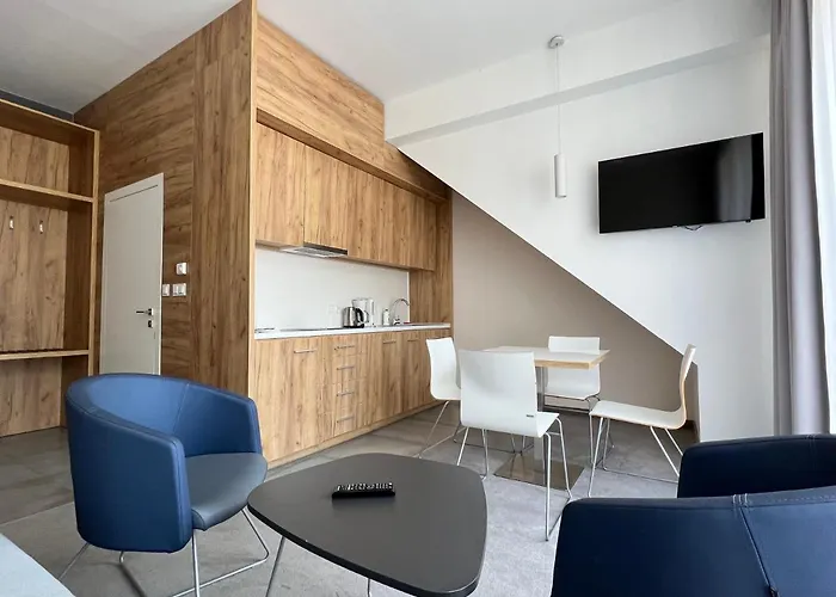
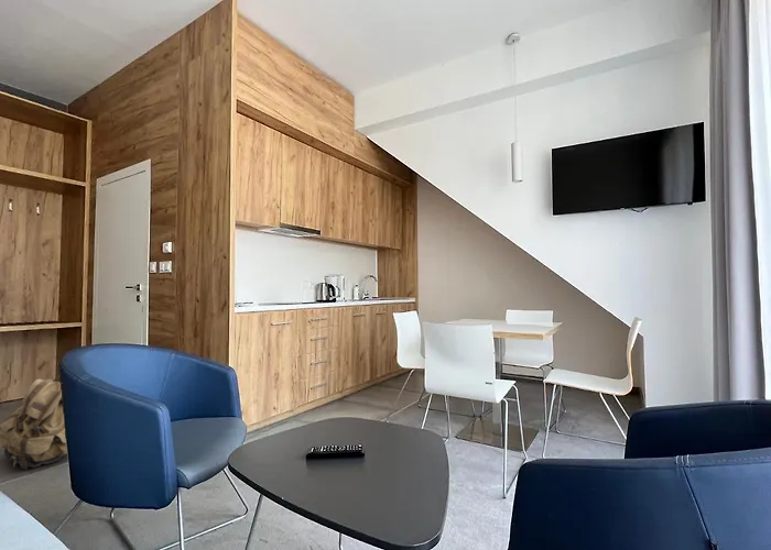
+ backpack [0,374,68,471]
